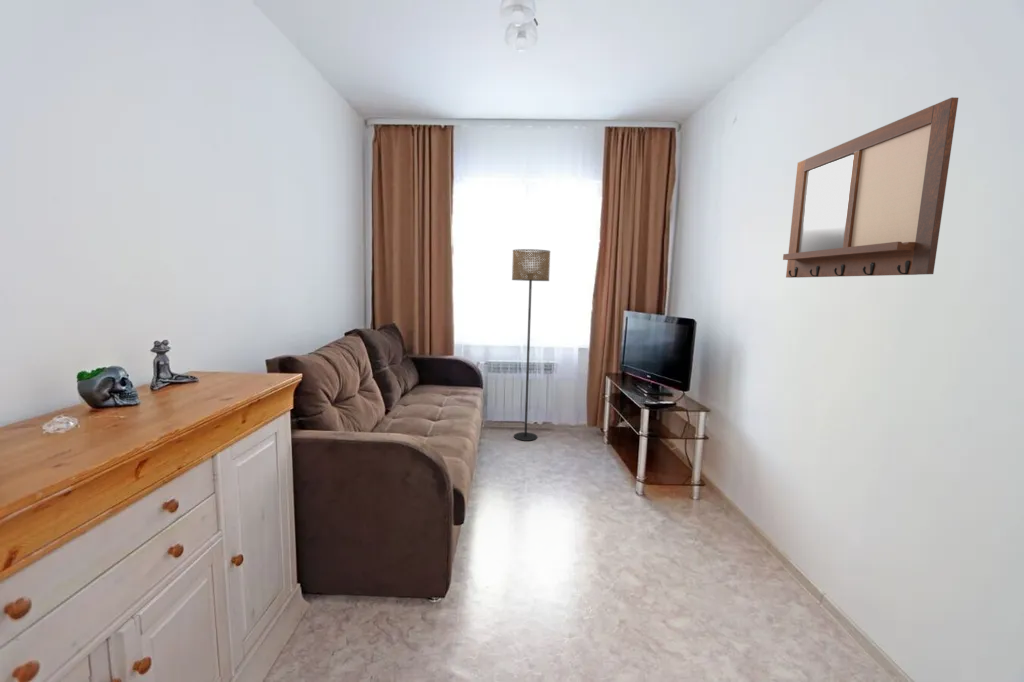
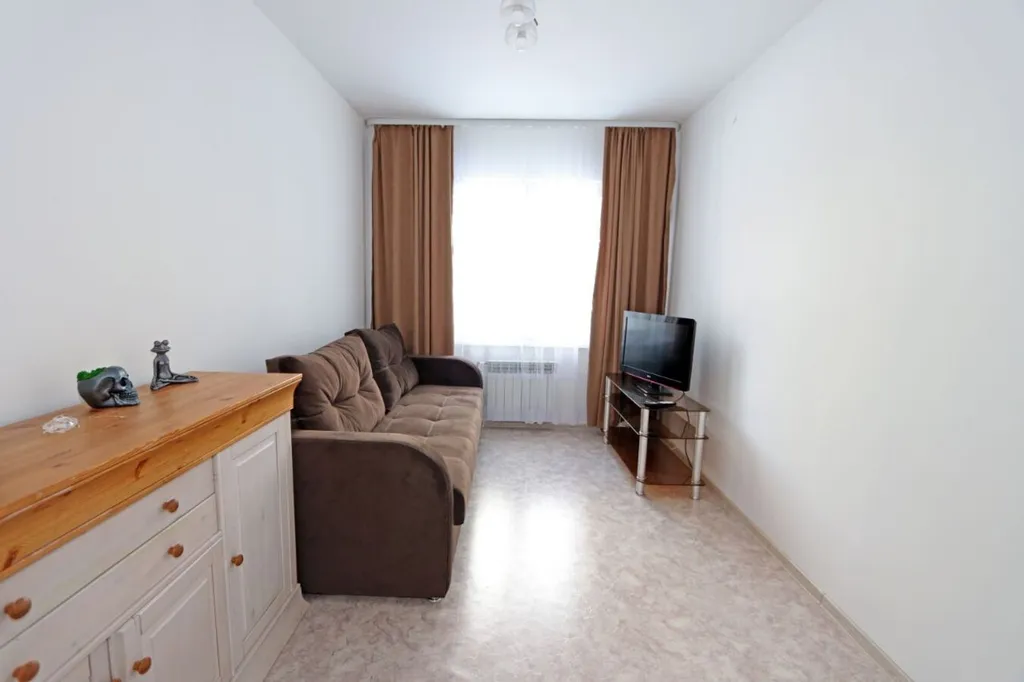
- writing board [782,96,959,279]
- floor lamp [511,248,551,442]
